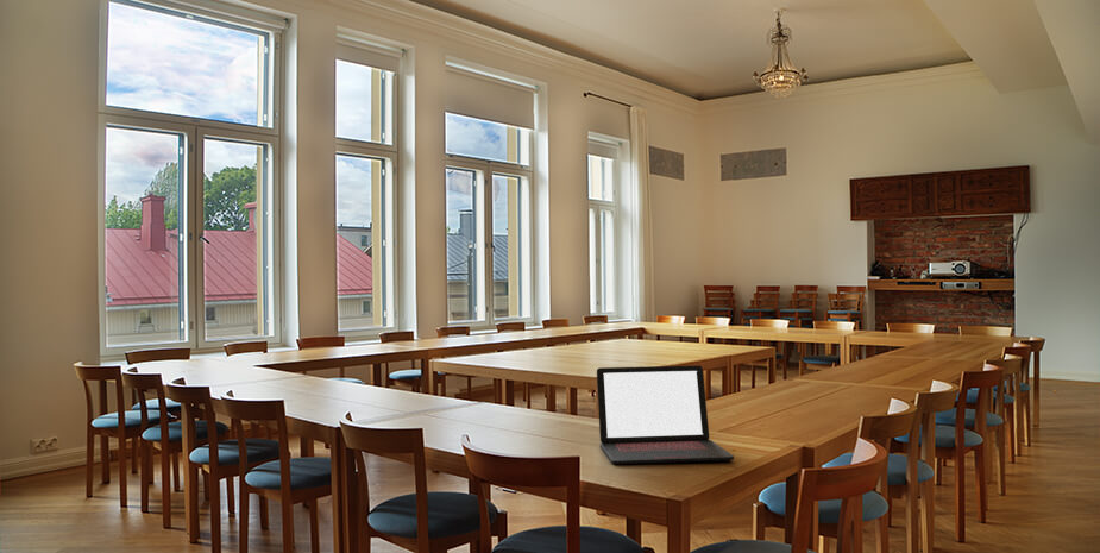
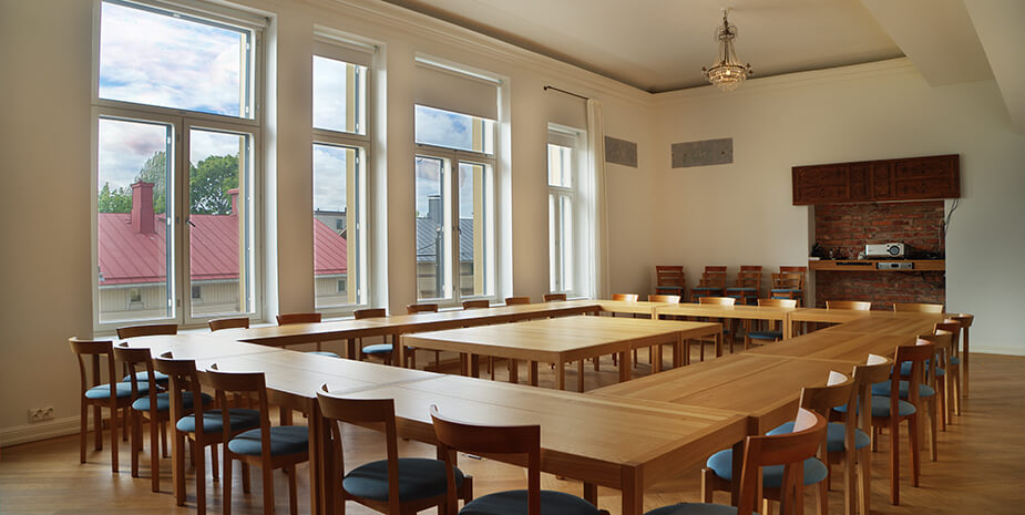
- laptop [596,364,735,465]
